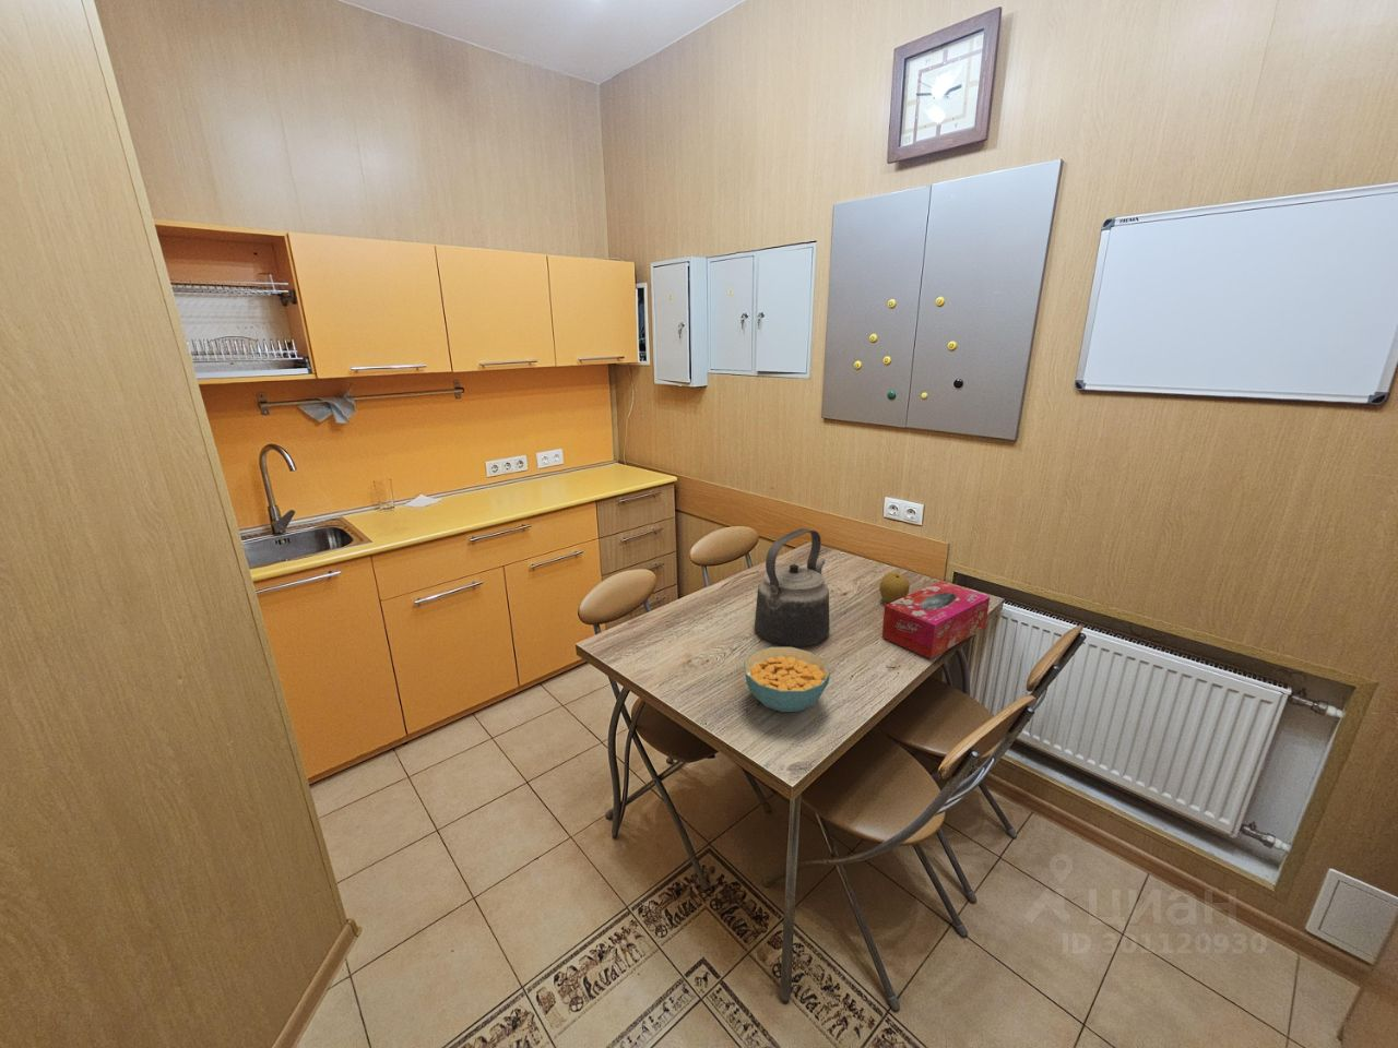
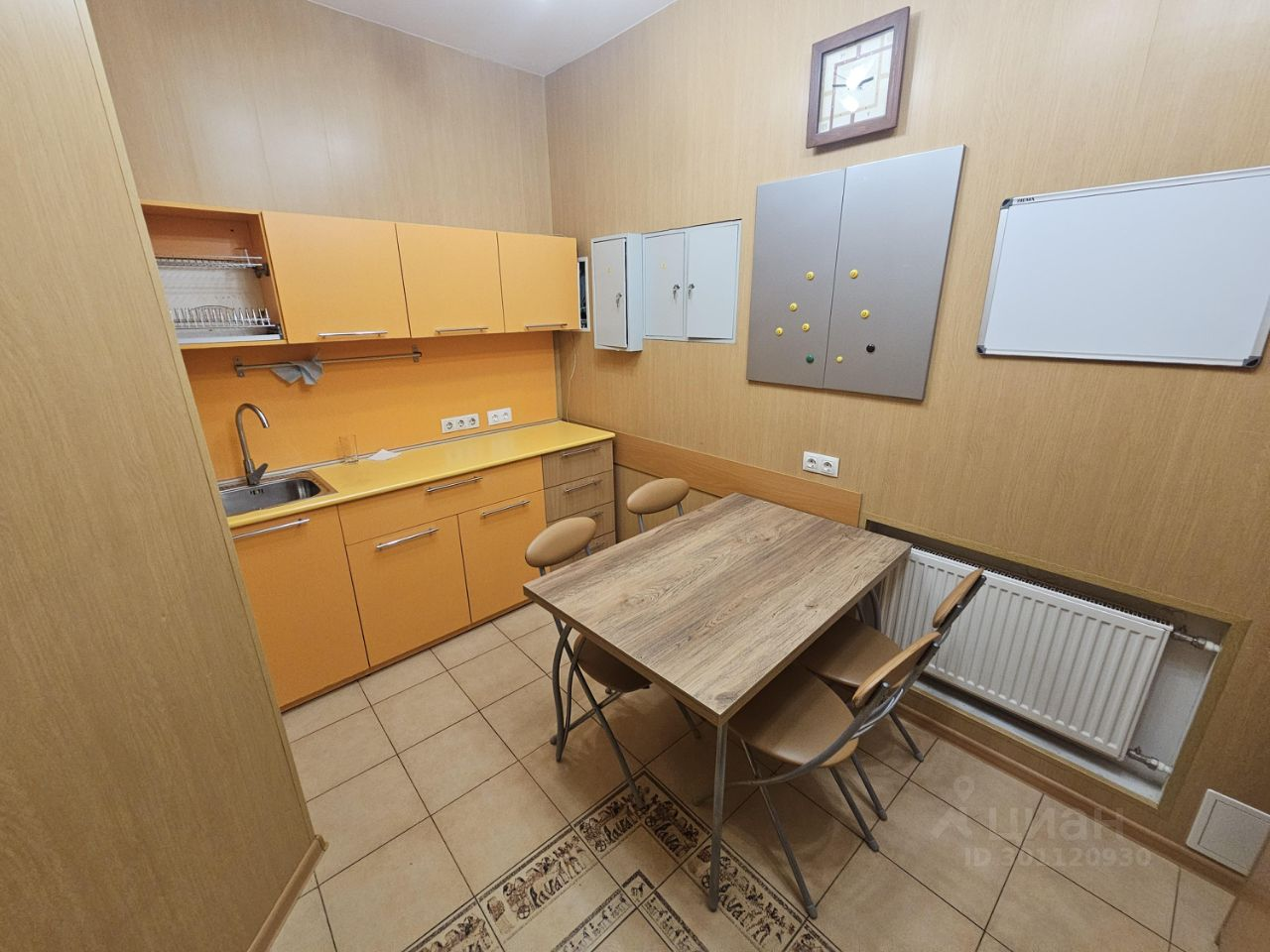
- tissue box [881,580,991,659]
- fruit [878,572,910,603]
- kettle [754,527,830,647]
- cereal bowl [743,646,831,713]
